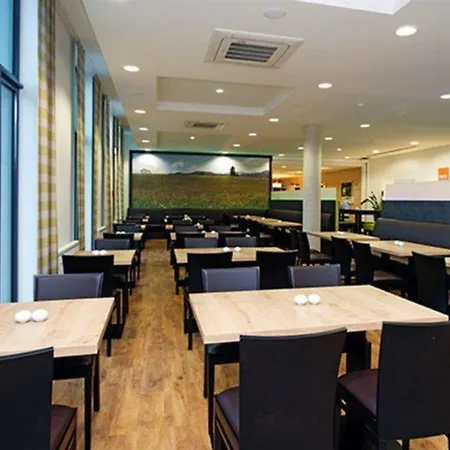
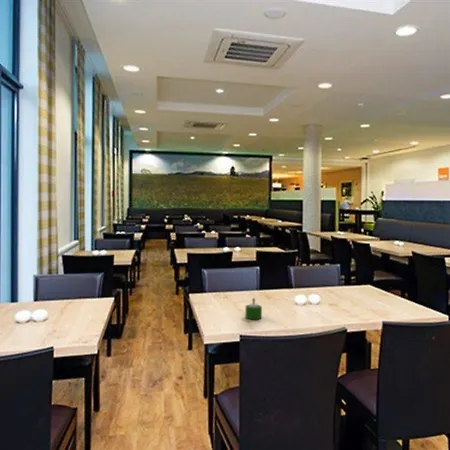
+ candle [244,297,263,320]
